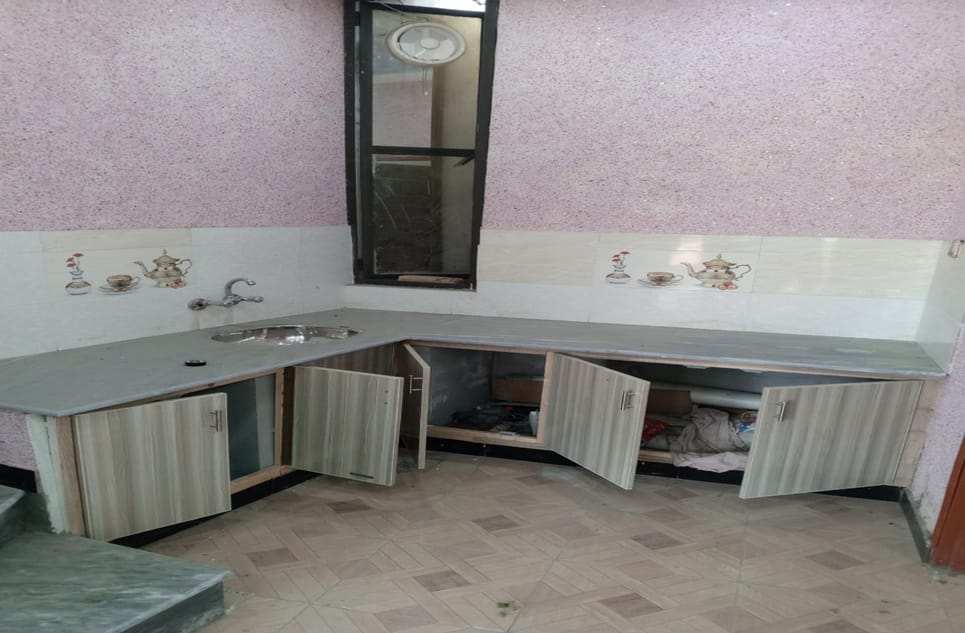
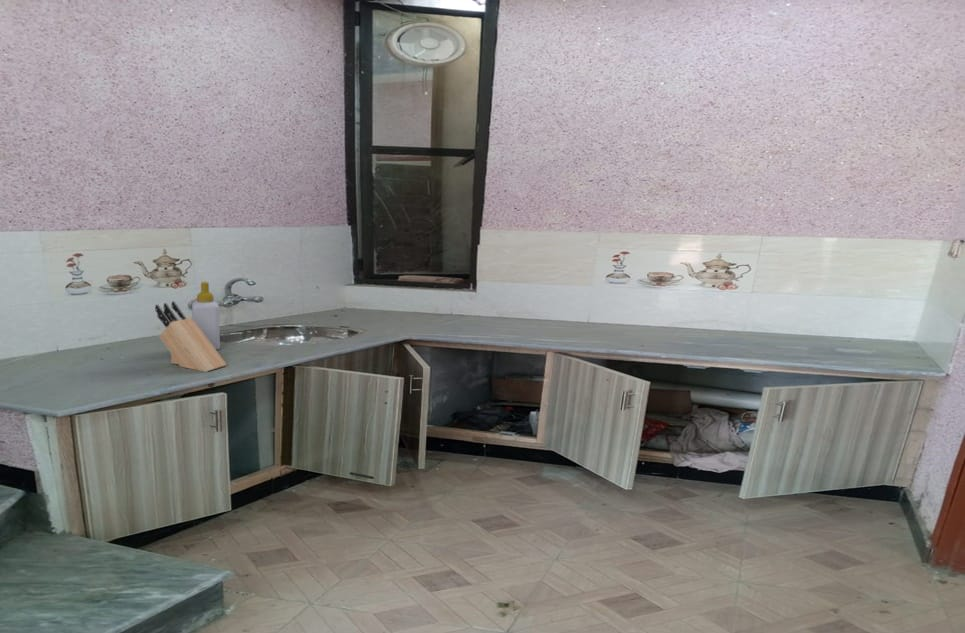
+ knife block [154,300,228,373]
+ soap bottle [191,281,221,351]
